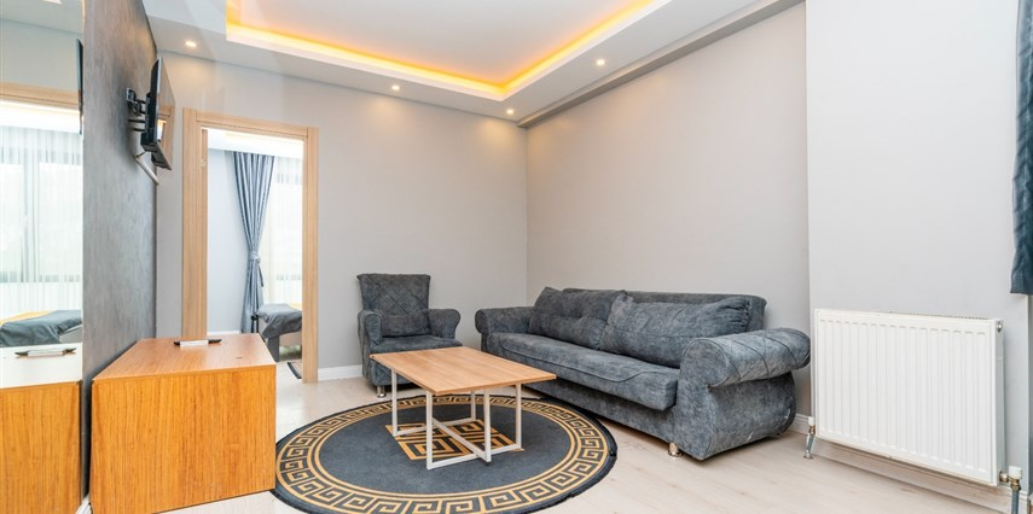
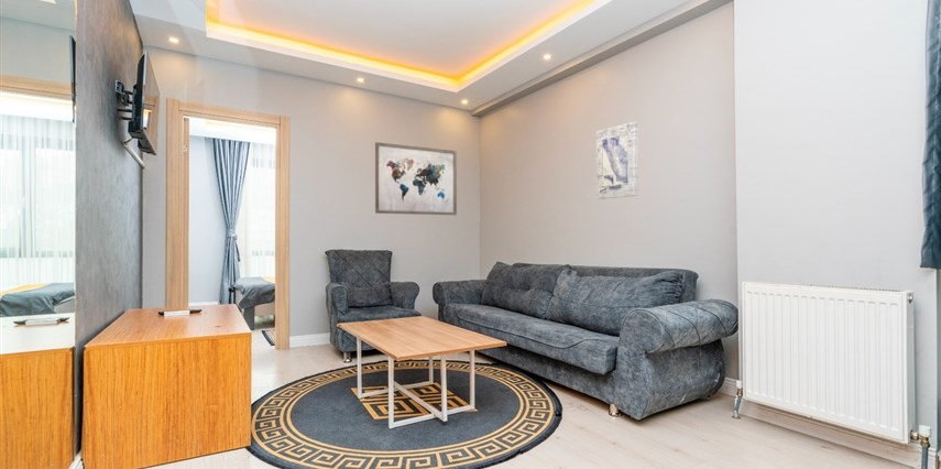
+ wall art [374,141,458,216]
+ wall art [595,121,639,200]
